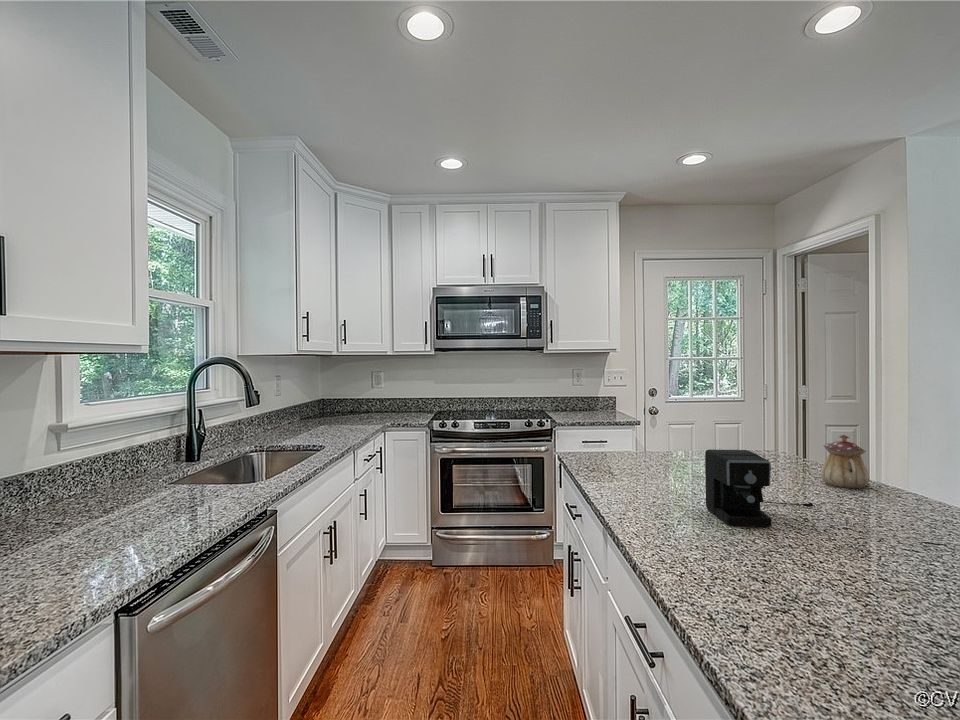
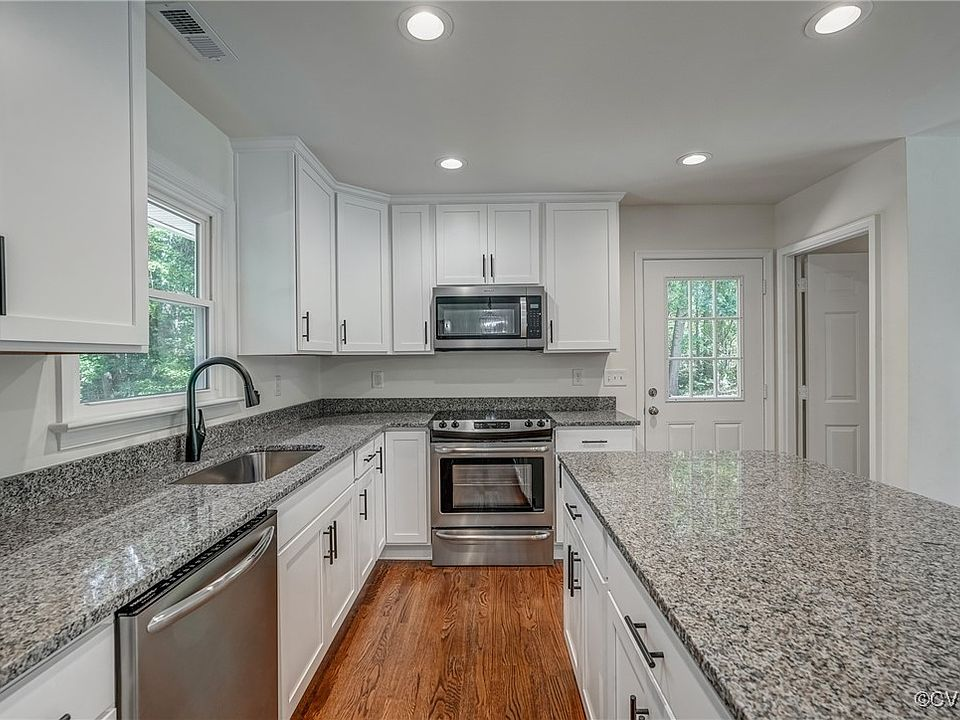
- coffee maker [704,449,814,527]
- teapot [820,434,870,489]
